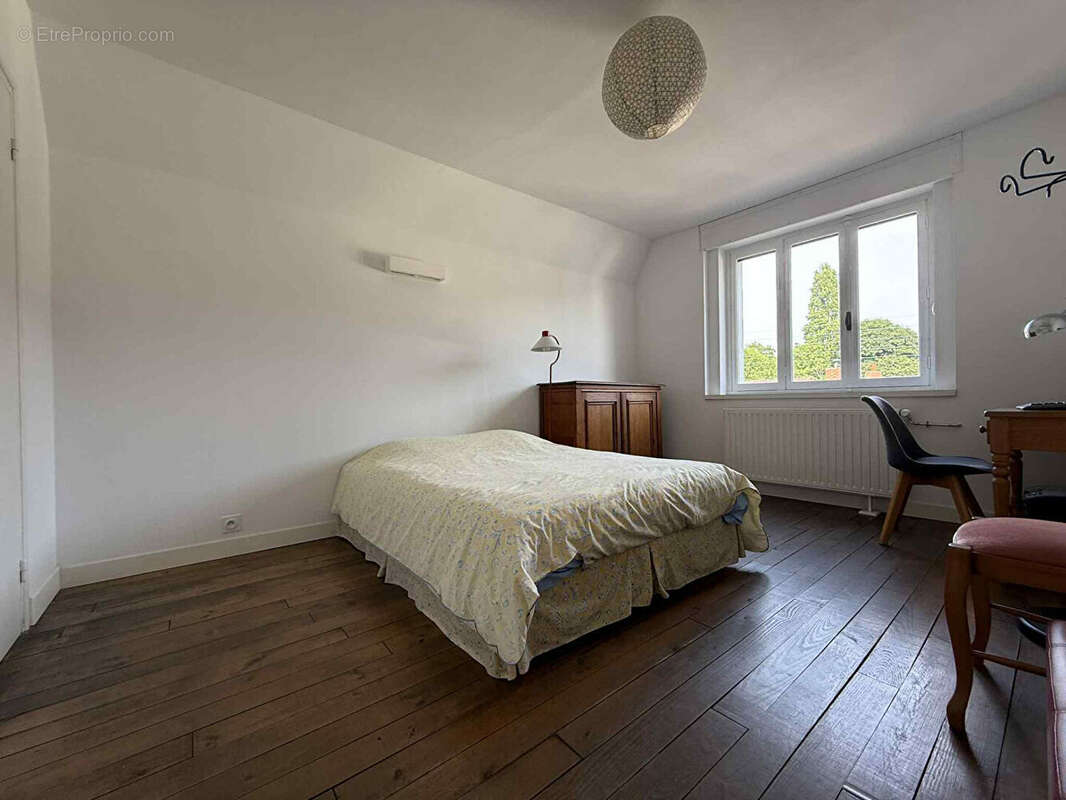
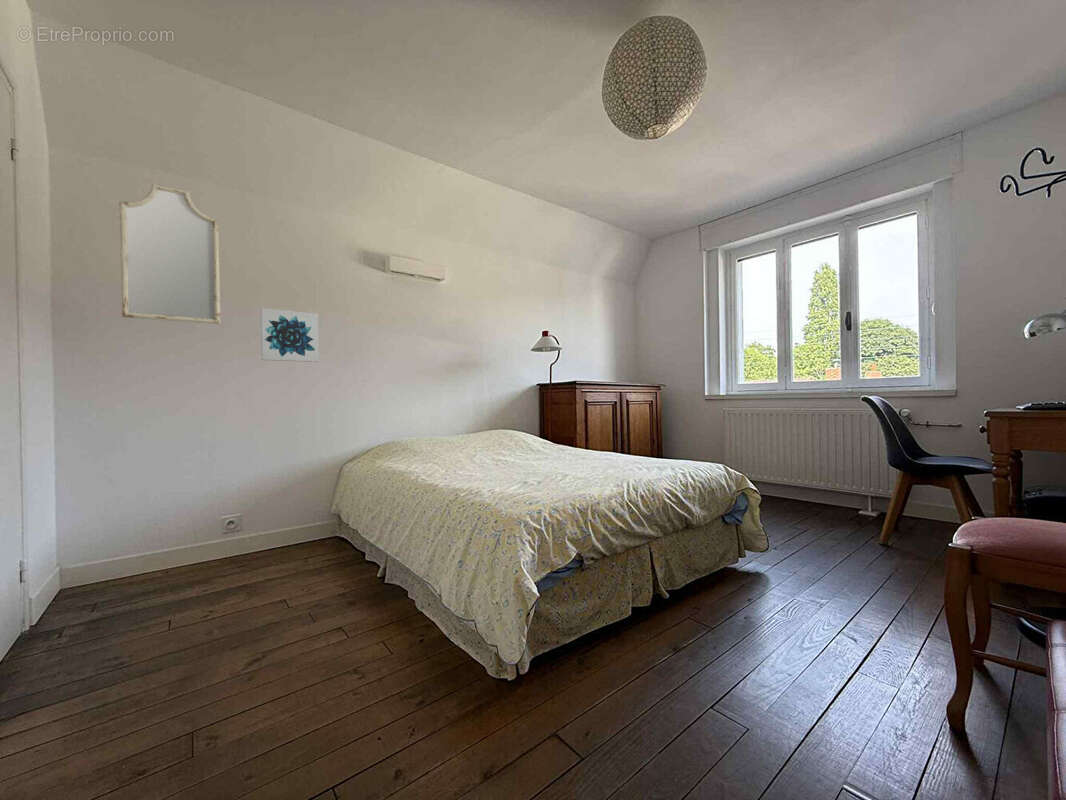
+ wall art [260,307,320,363]
+ home mirror [118,182,221,325]
